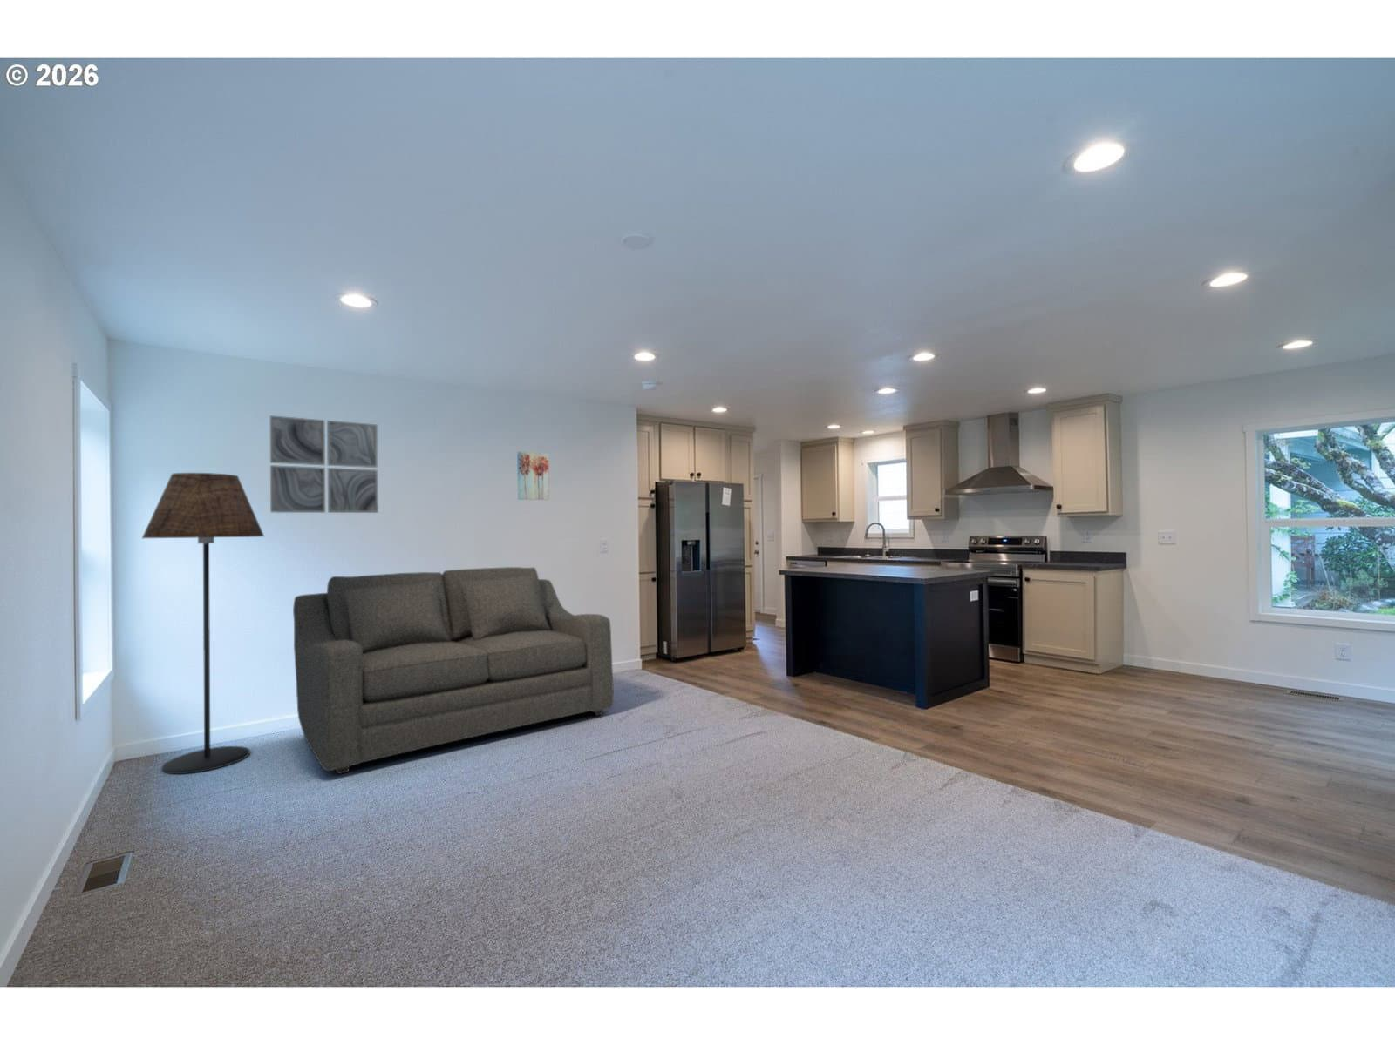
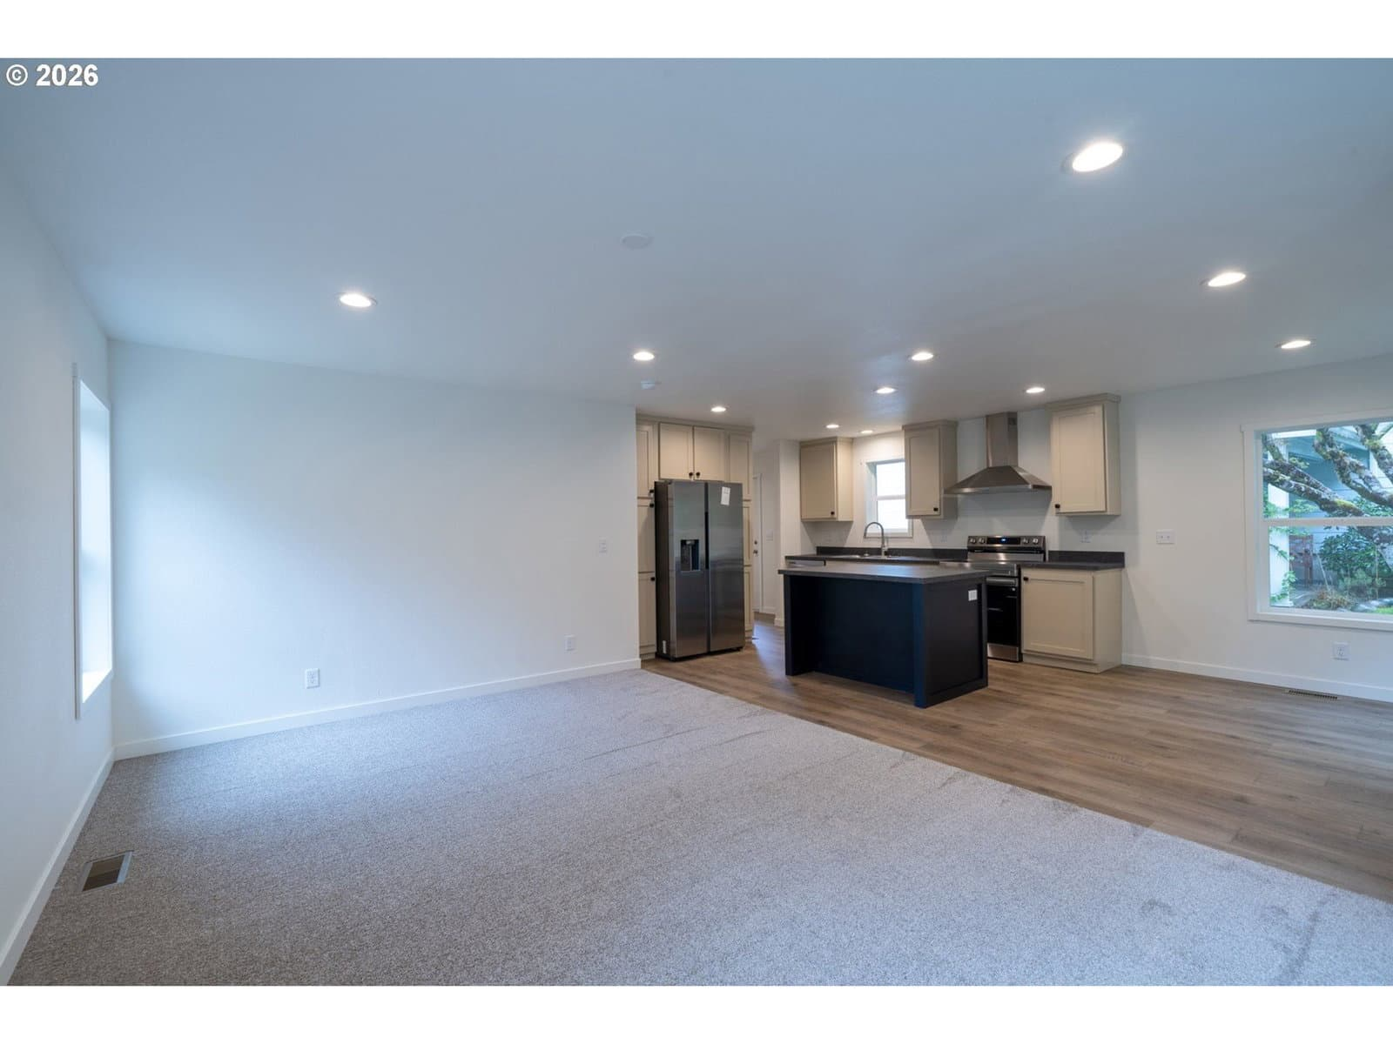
- sofa [292,566,615,775]
- floor lamp [142,472,265,775]
- wall art [516,450,550,501]
- wall art [269,415,379,514]
